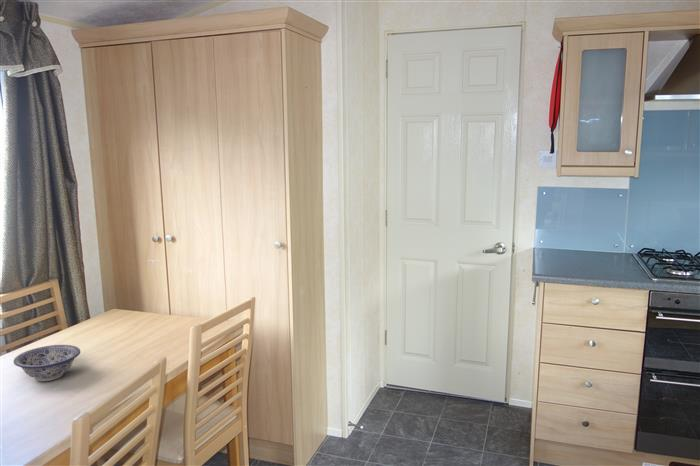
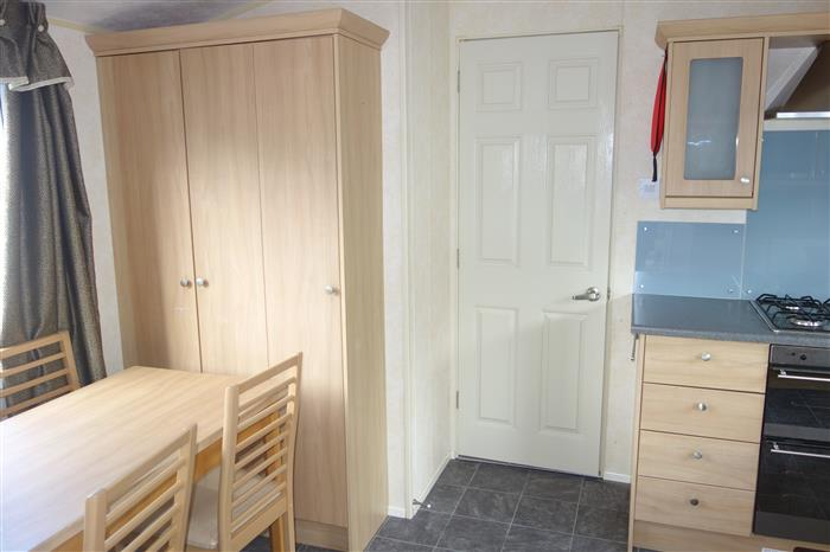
- bowl [13,344,81,382]
